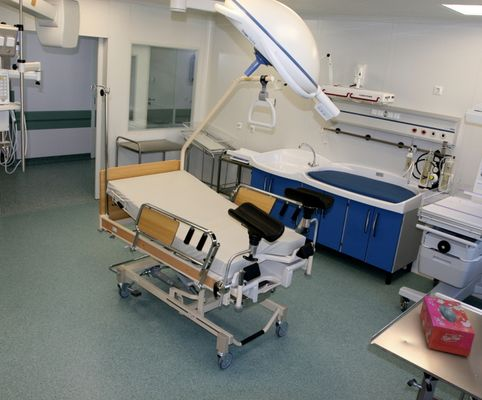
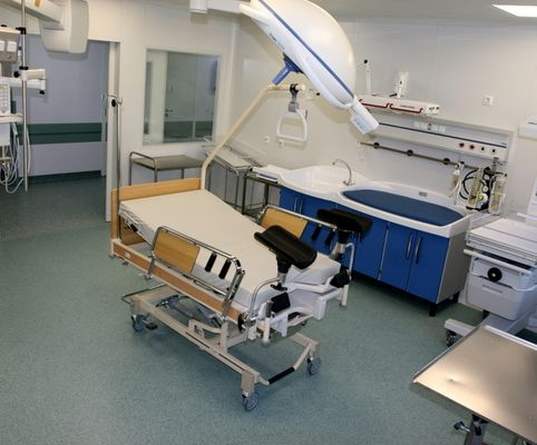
- tissue box [419,295,476,357]
